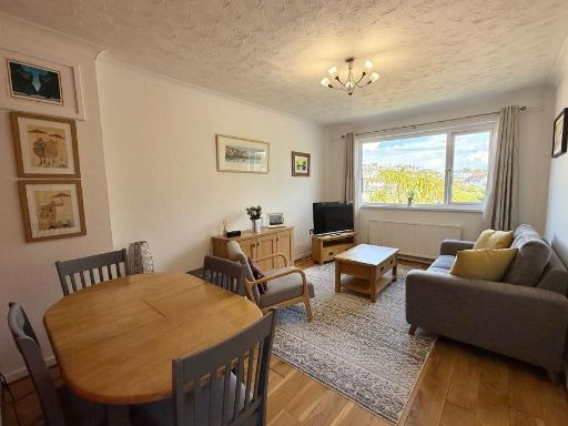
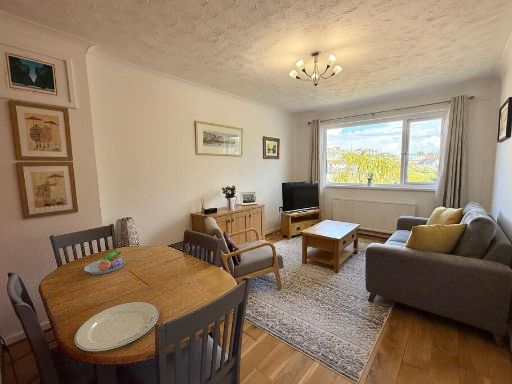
+ chinaware [73,301,160,352]
+ fruit bowl [83,249,127,275]
